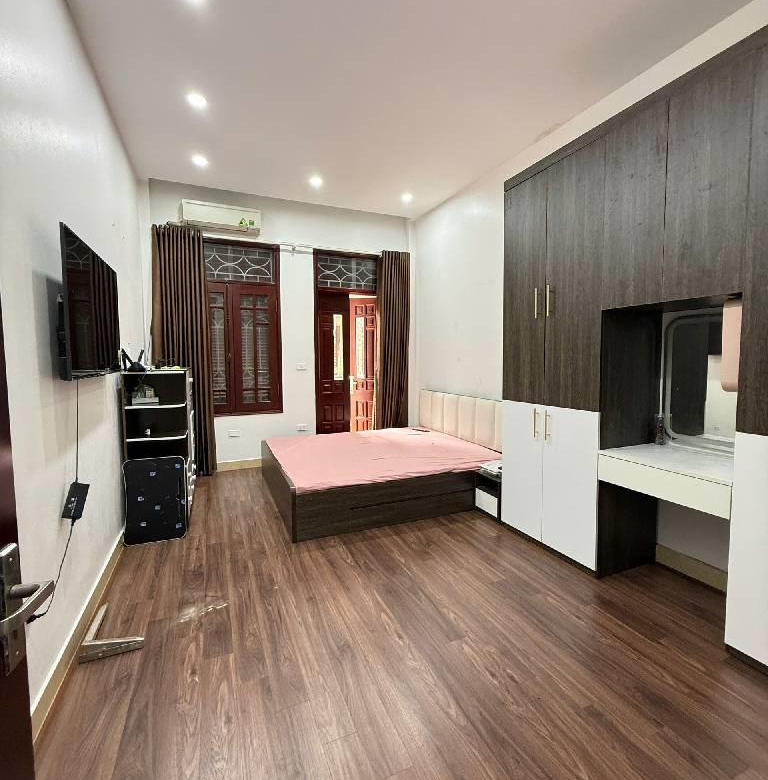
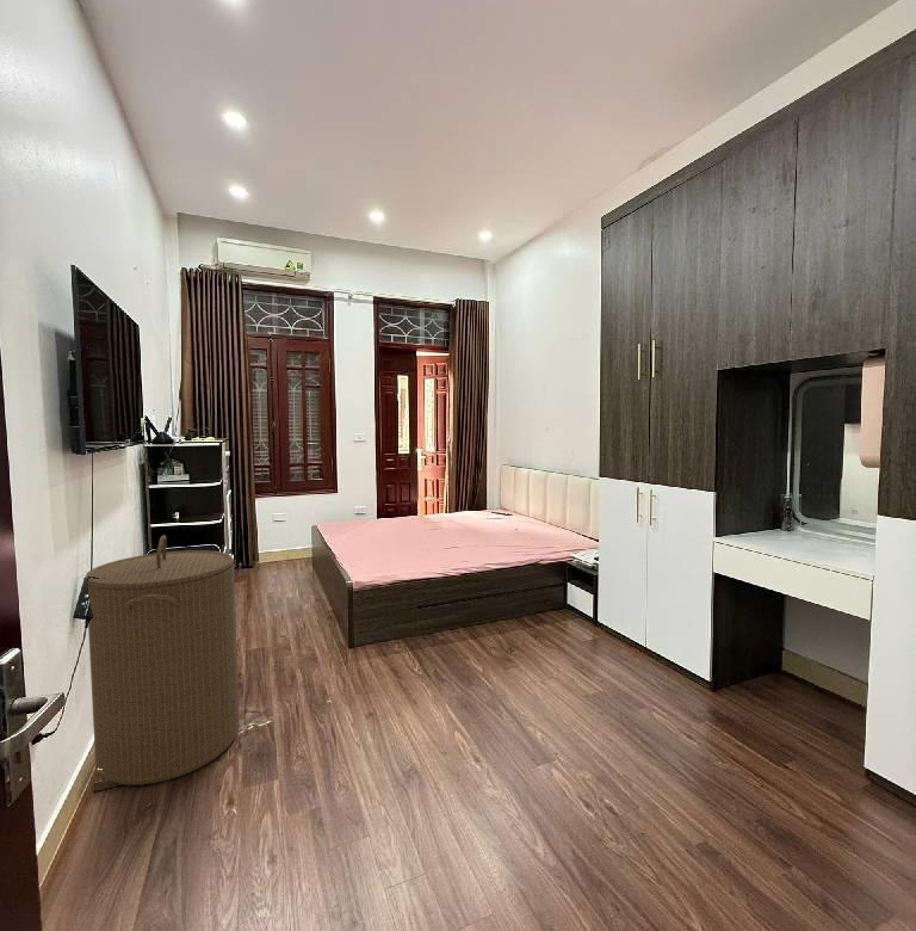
+ laundry hamper [83,534,241,787]
